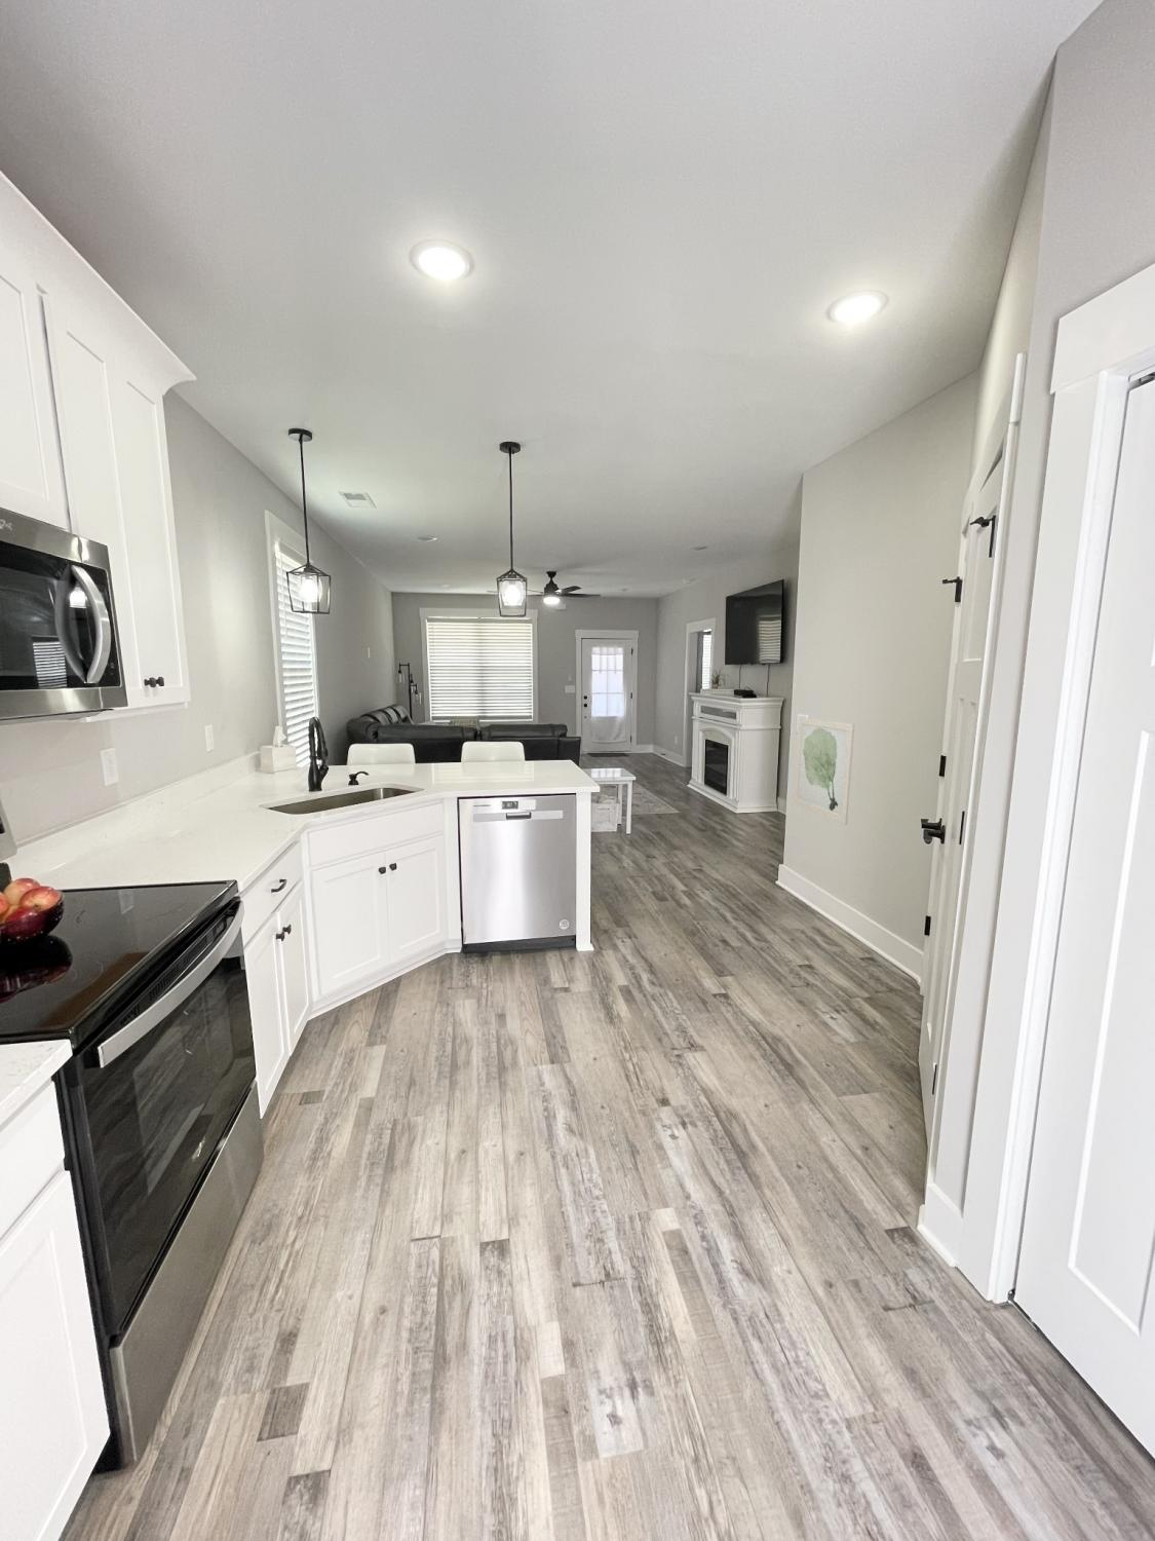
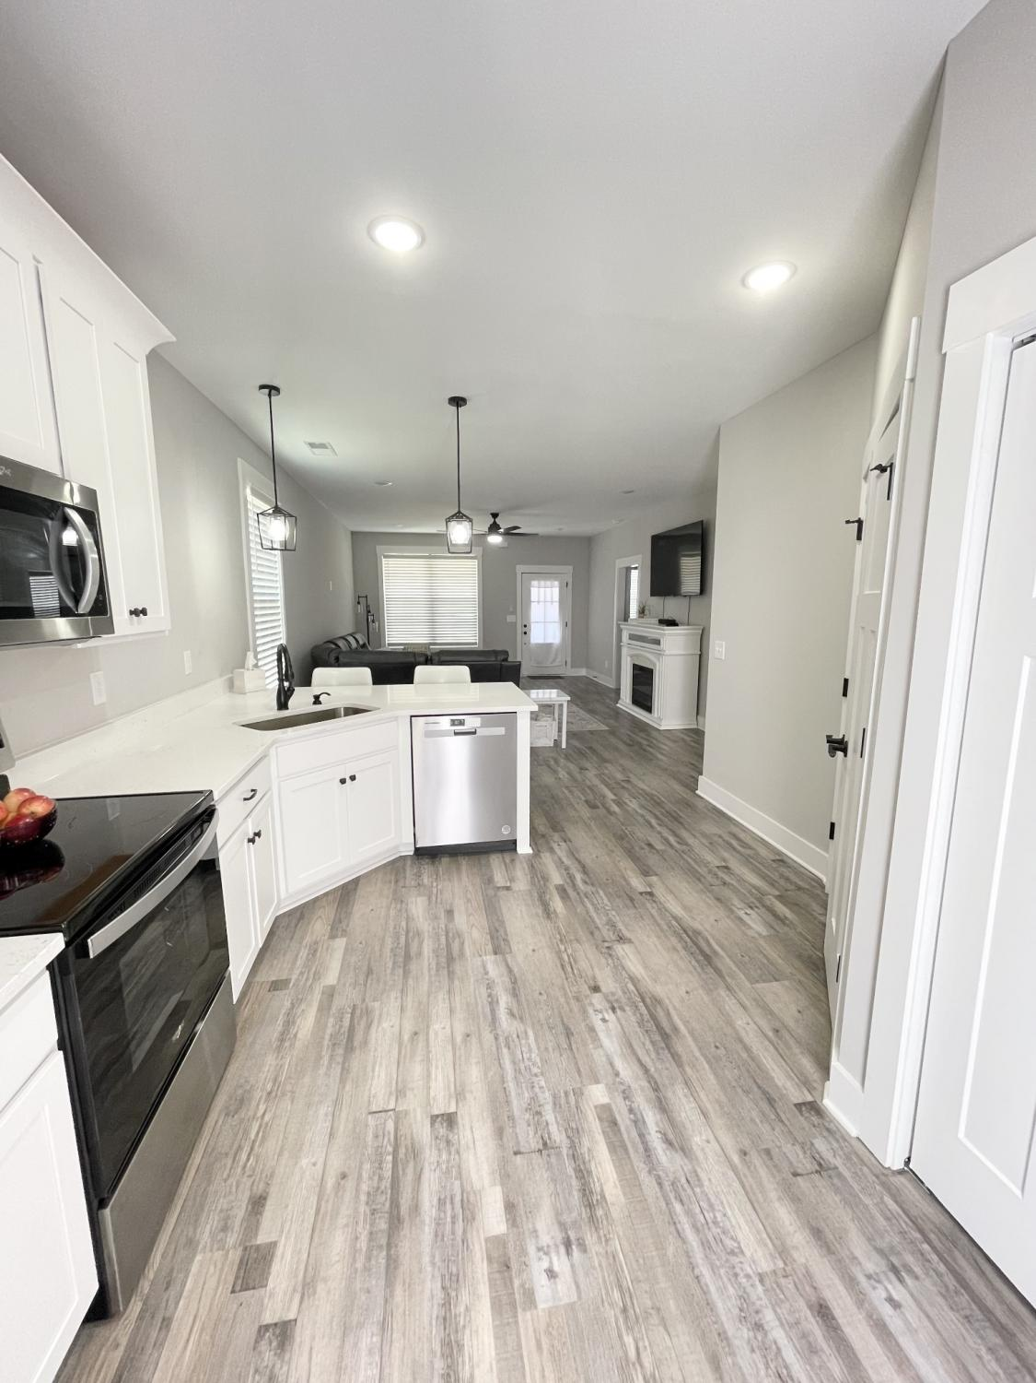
- wall art [792,716,855,825]
